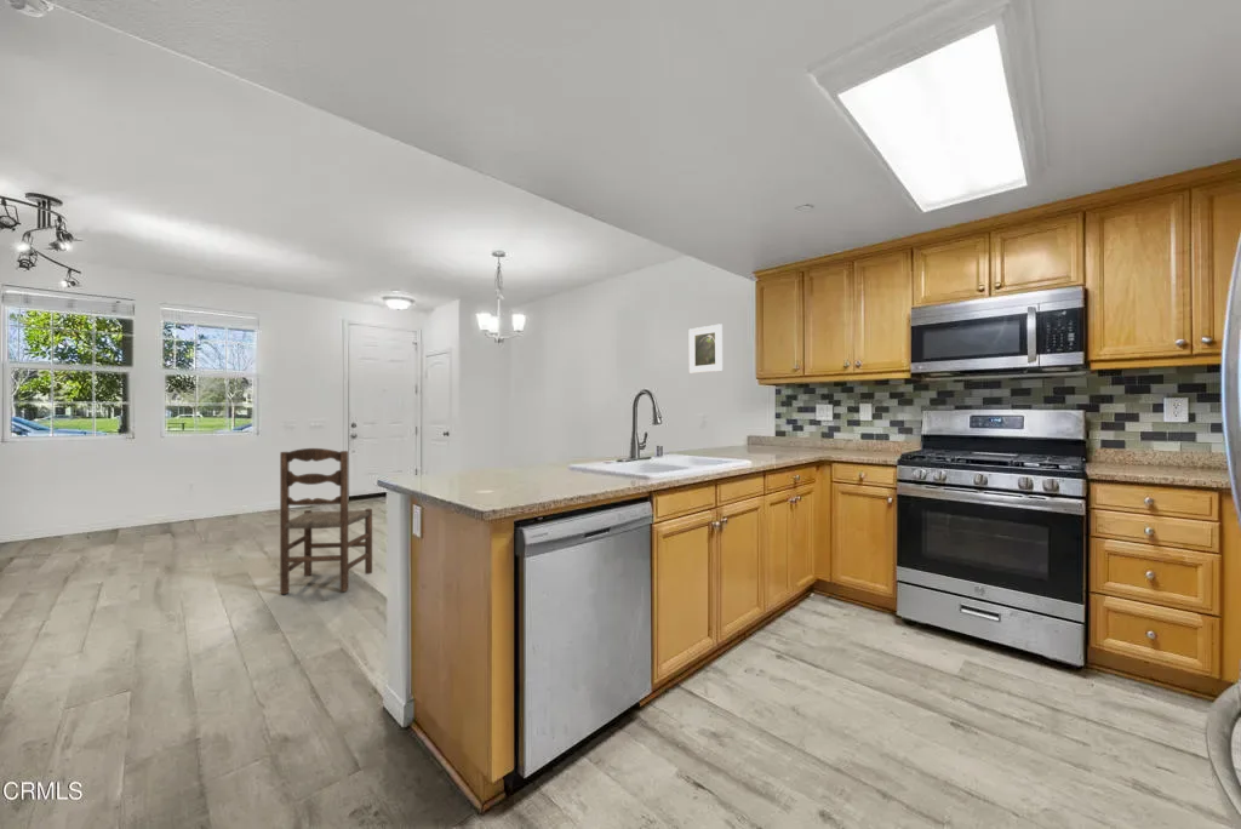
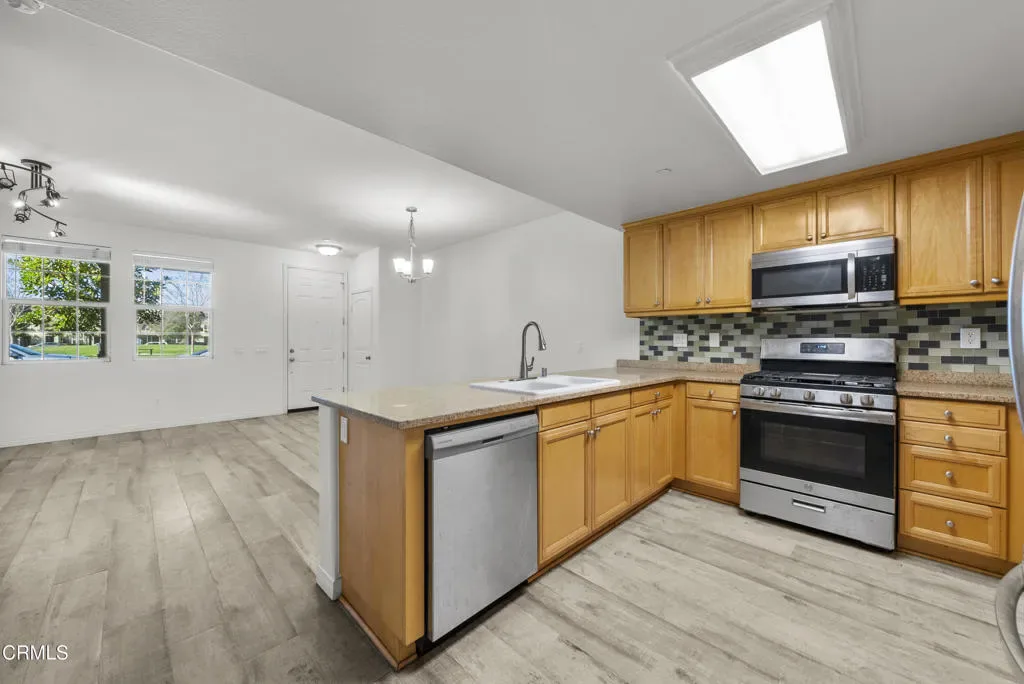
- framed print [688,322,724,375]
- dining chair [279,447,373,595]
